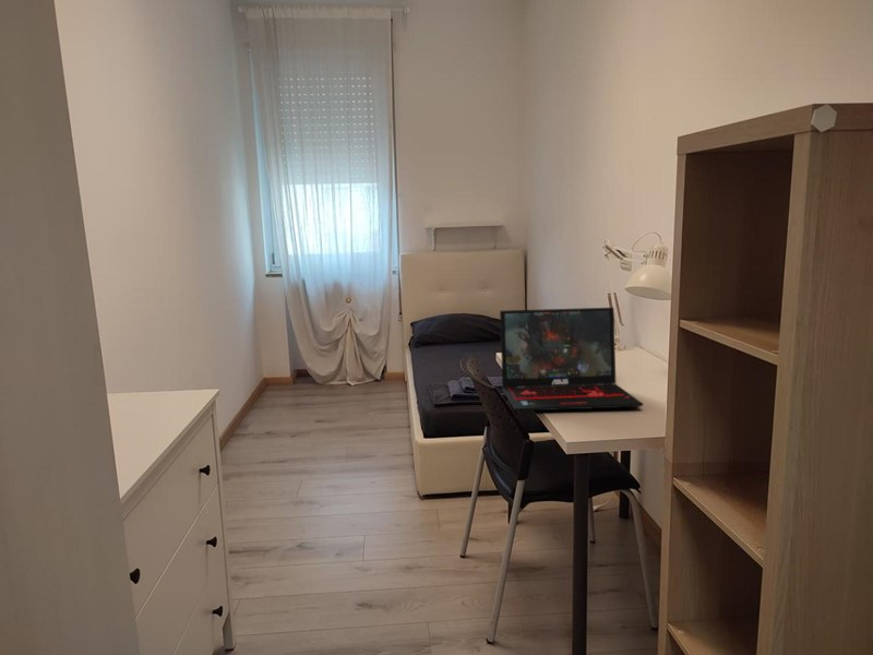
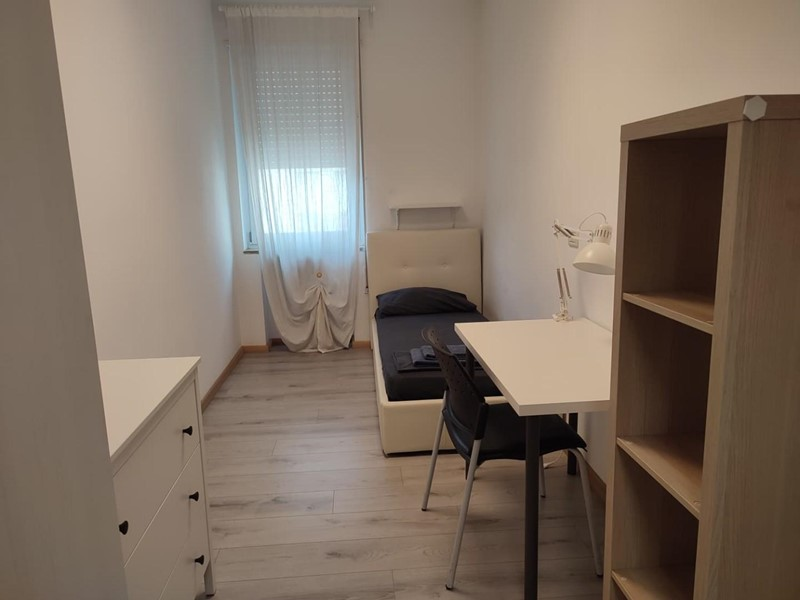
- laptop [499,307,644,413]
